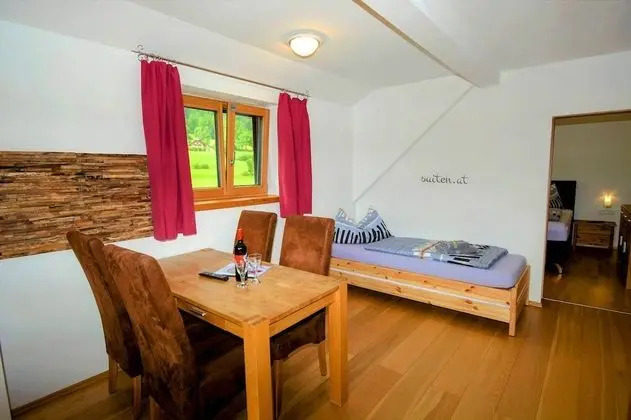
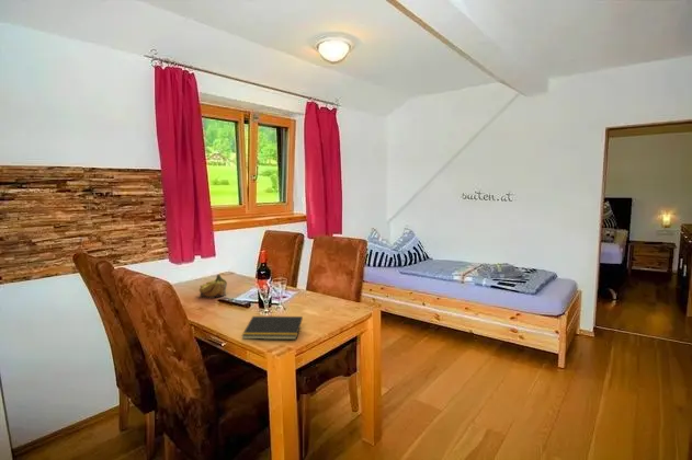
+ notepad [241,315,304,341]
+ fruit [198,273,228,299]
